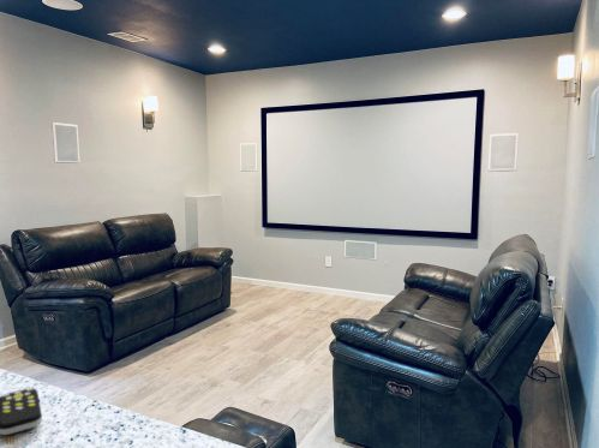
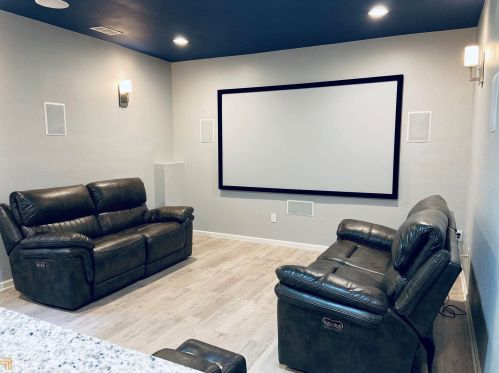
- remote control [0,387,43,436]
